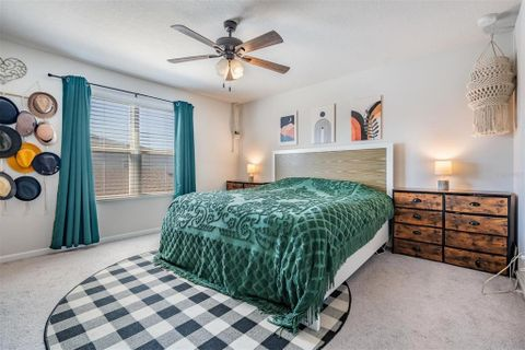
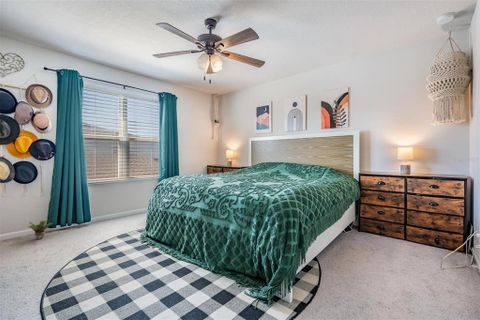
+ potted plant [27,220,54,240]
